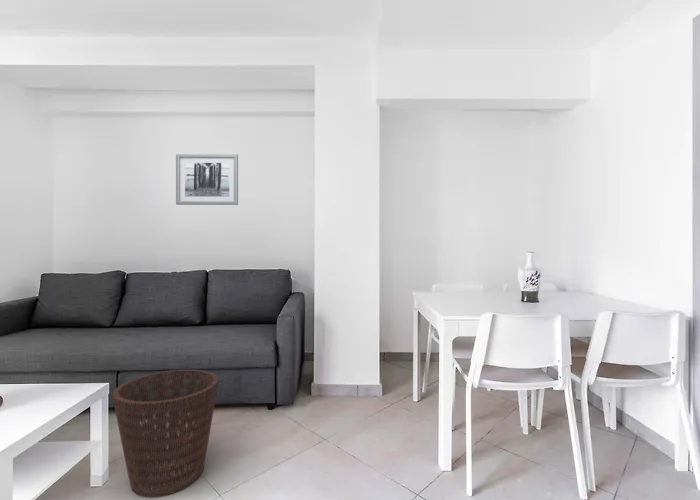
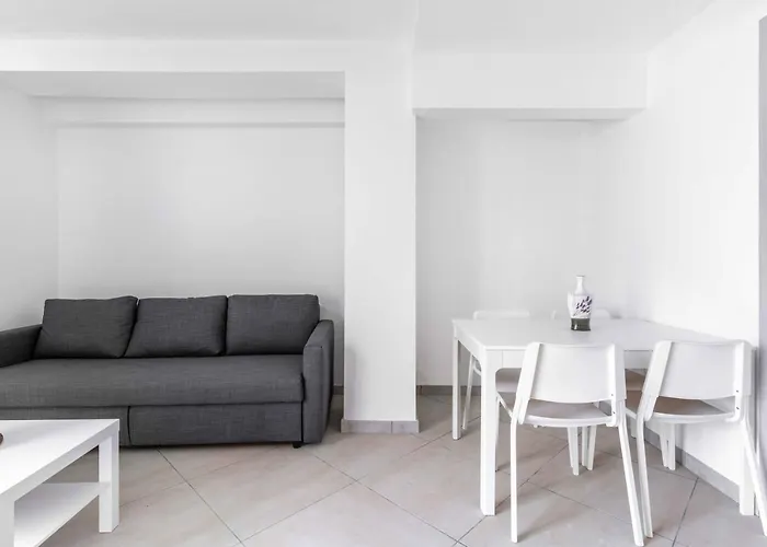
- wall art [175,153,239,206]
- basket [111,368,220,497]
